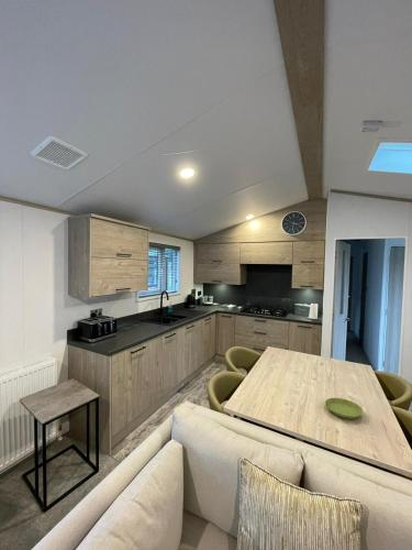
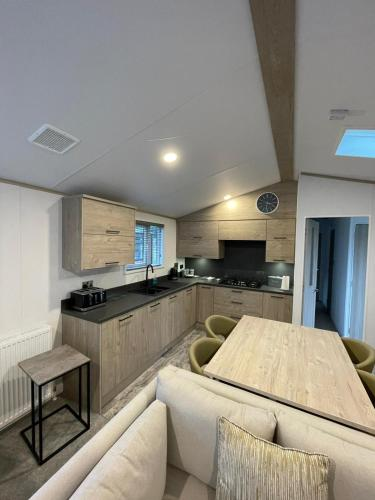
- saucer [324,397,364,420]
